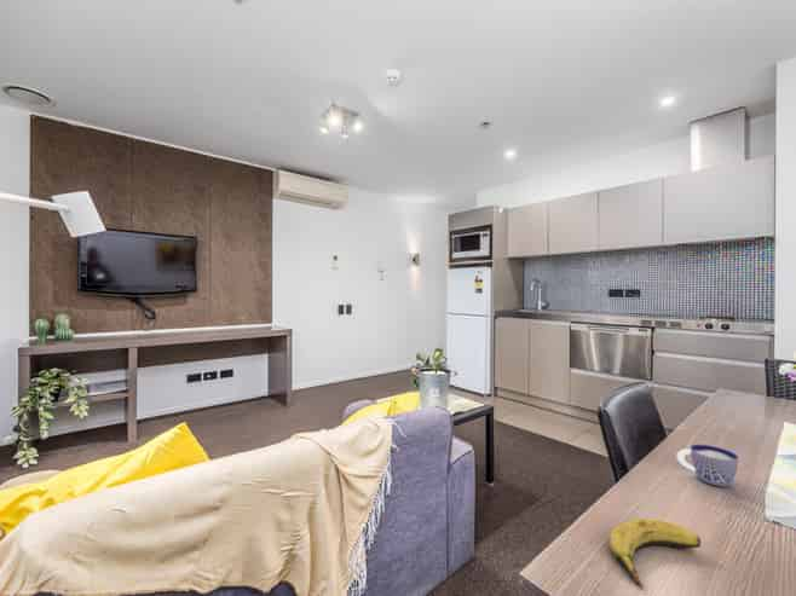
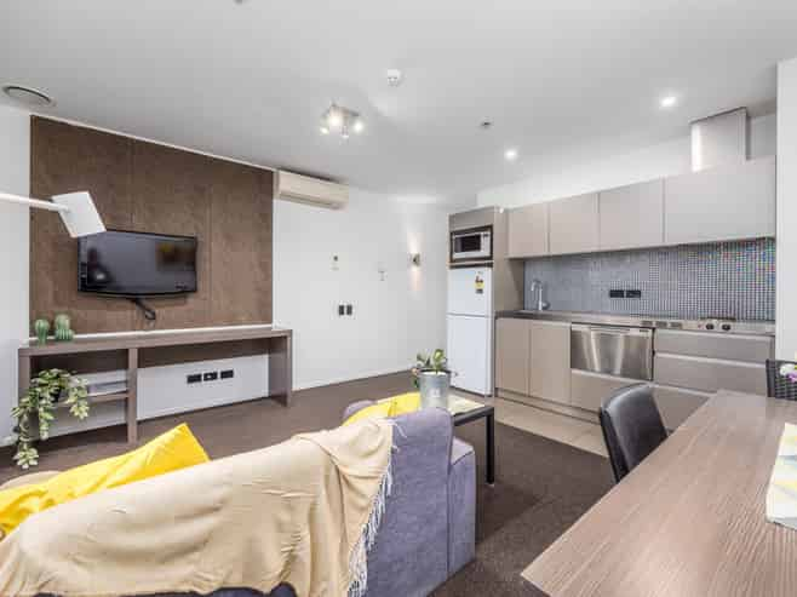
- banana [607,517,702,590]
- cup [675,444,740,488]
